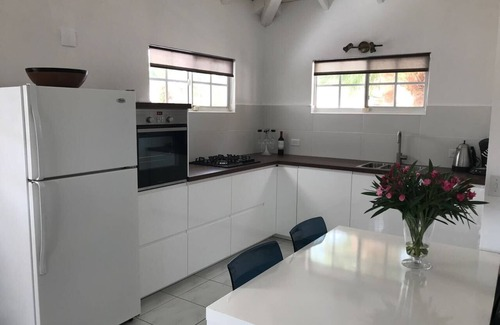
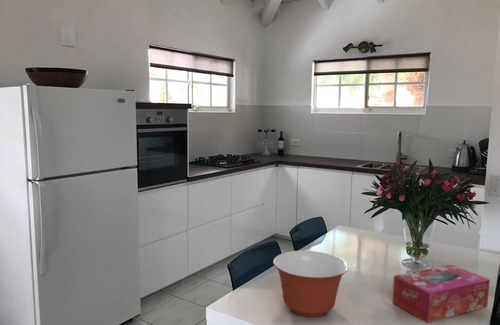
+ mixing bowl [272,250,349,317]
+ tissue box [391,263,491,324]
